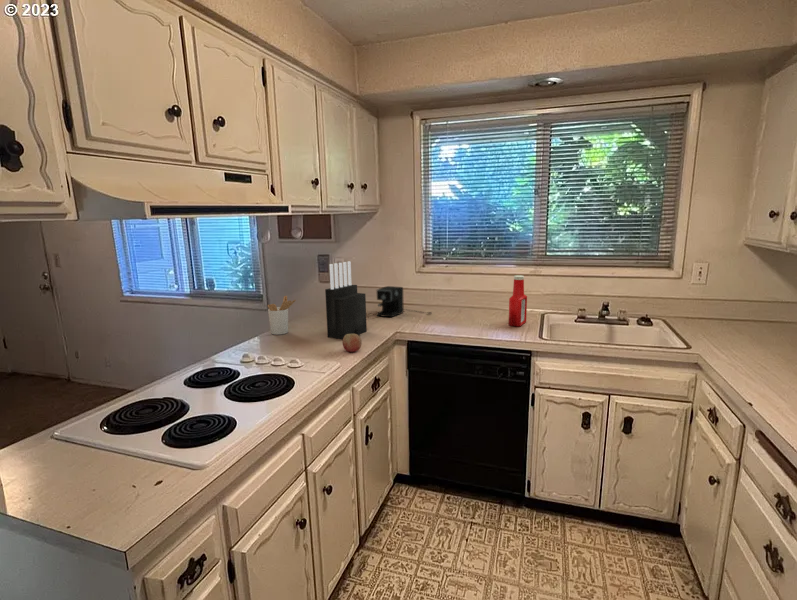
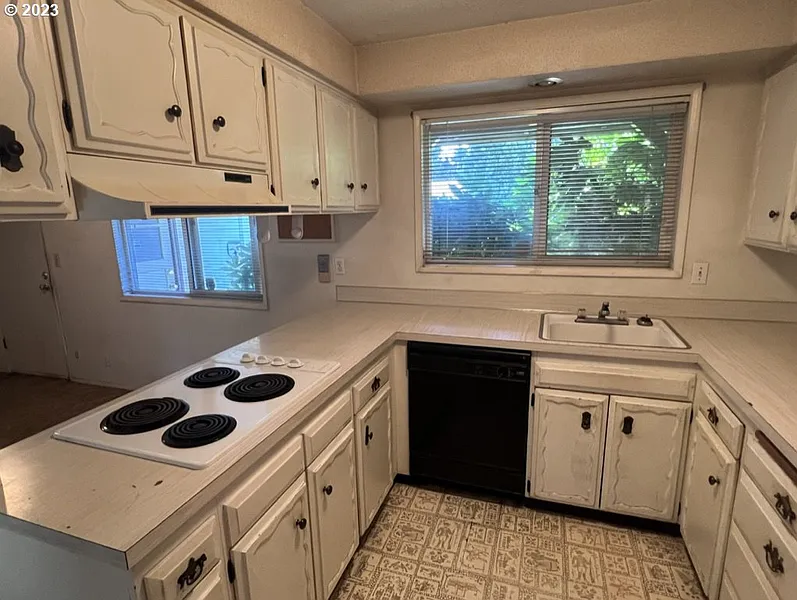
- coffee maker [375,285,433,318]
- knife block [324,260,368,340]
- utensil holder [267,295,297,336]
- soap bottle [508,275,528,327]
- fruit [341,334,363,353]
